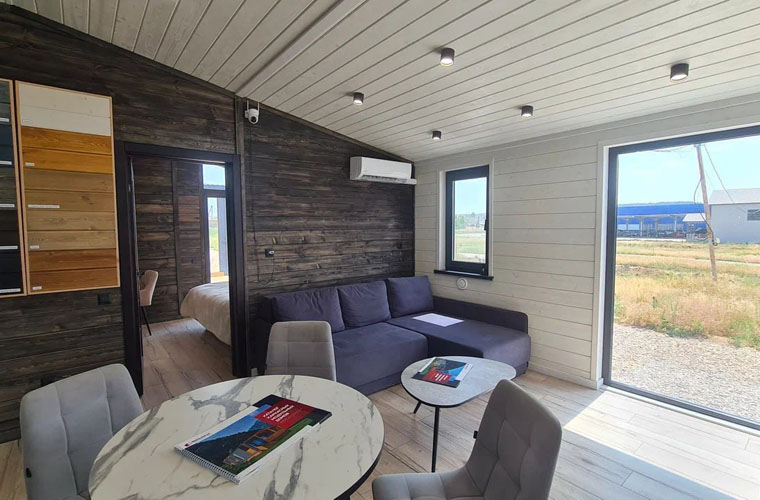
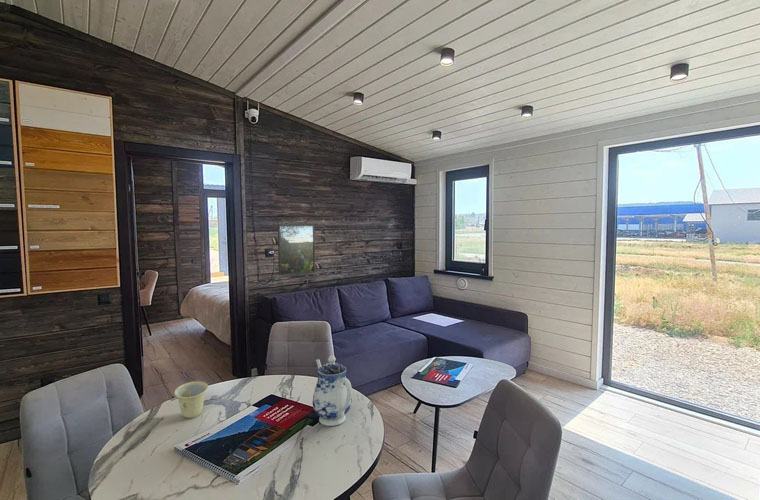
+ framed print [277,224,316,277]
+ cup [173,380,209,419]
+ teapot [312,355,353,427]
